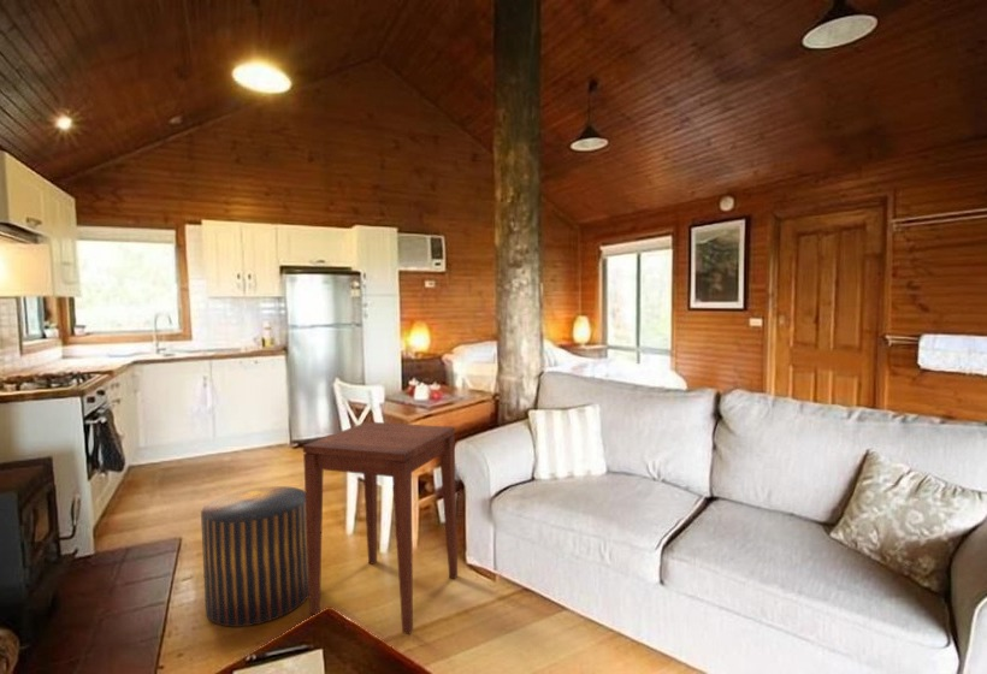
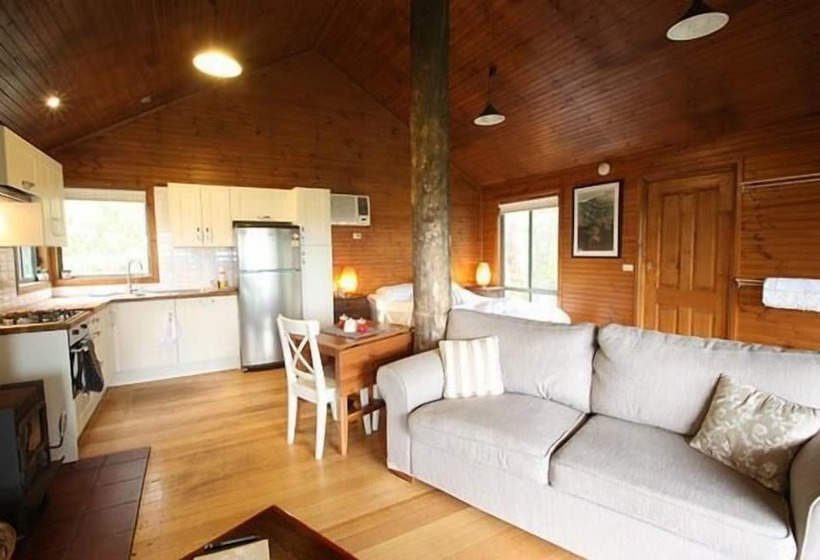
- stool [200,485,309,627]
- side table [302,420,459,635]
